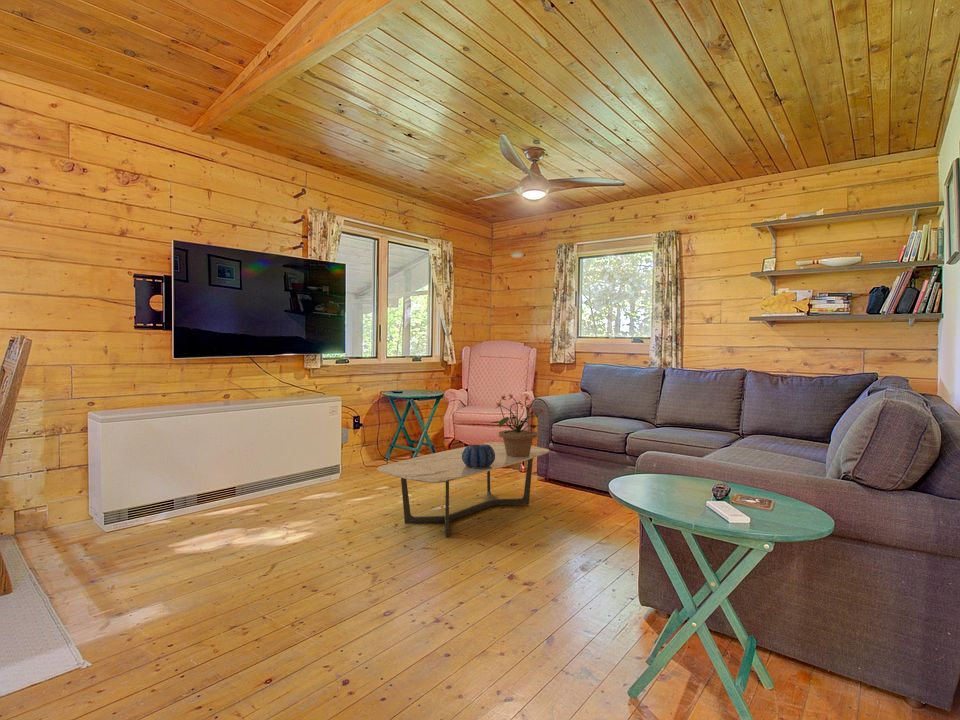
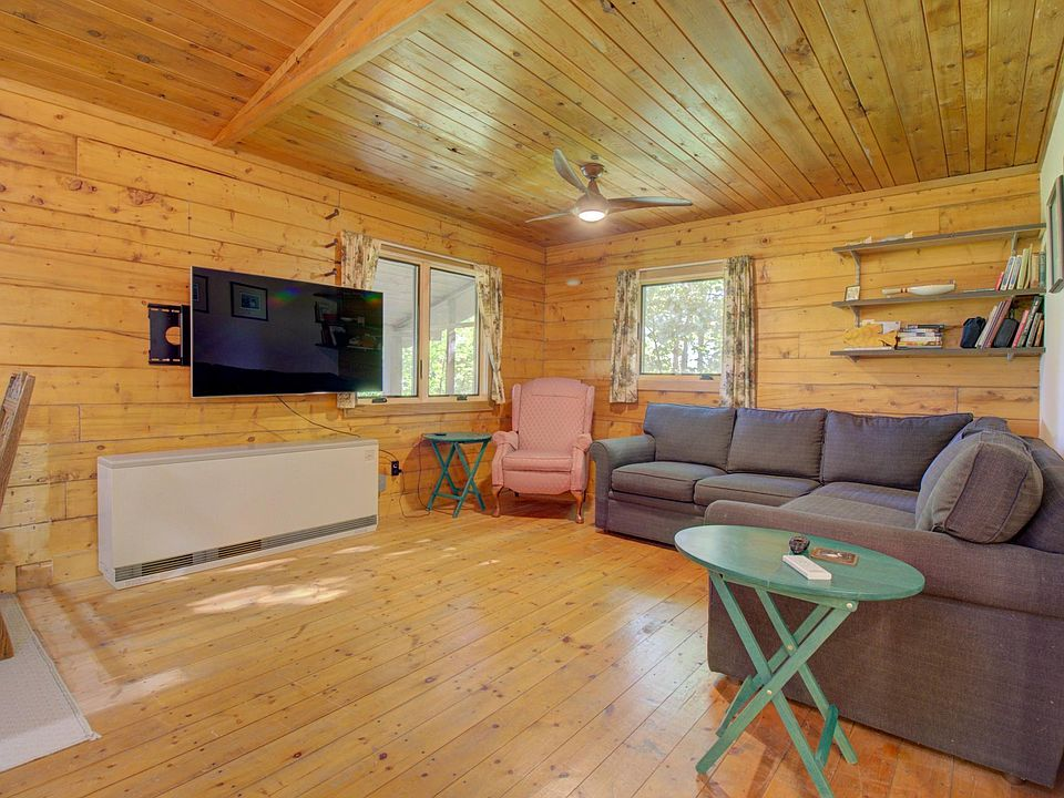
- potted plant [488,393,544,457]
- decorative bowl [462,443,495,468]
- coffee table [376,441,551,538]
